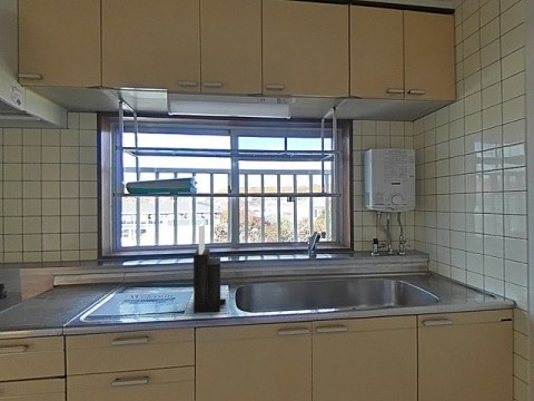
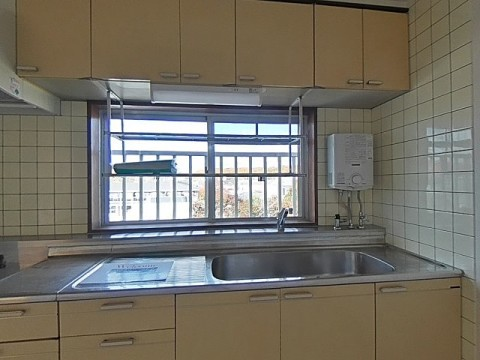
- knife block [192,223,227,314]
